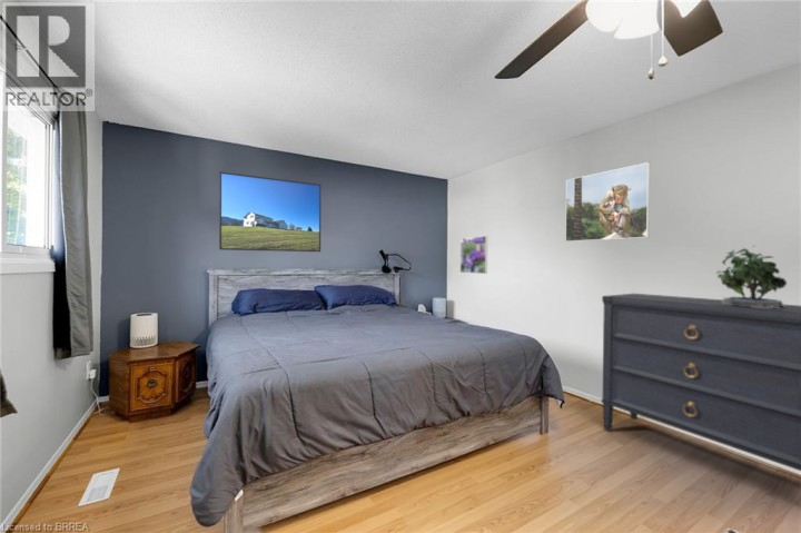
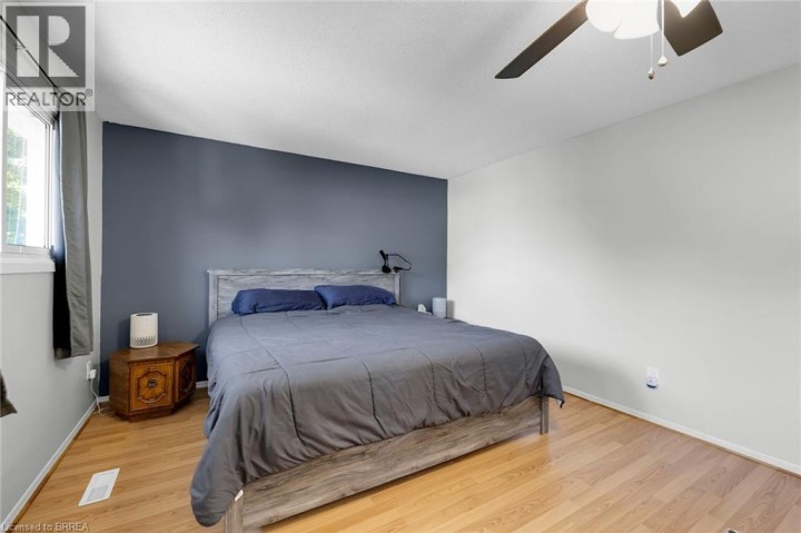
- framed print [564,161,651,243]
- dresser [601,293,801,472]
- potted plant [715,244,788,308]
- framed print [459,235,488,275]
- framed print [218,170,322,253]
